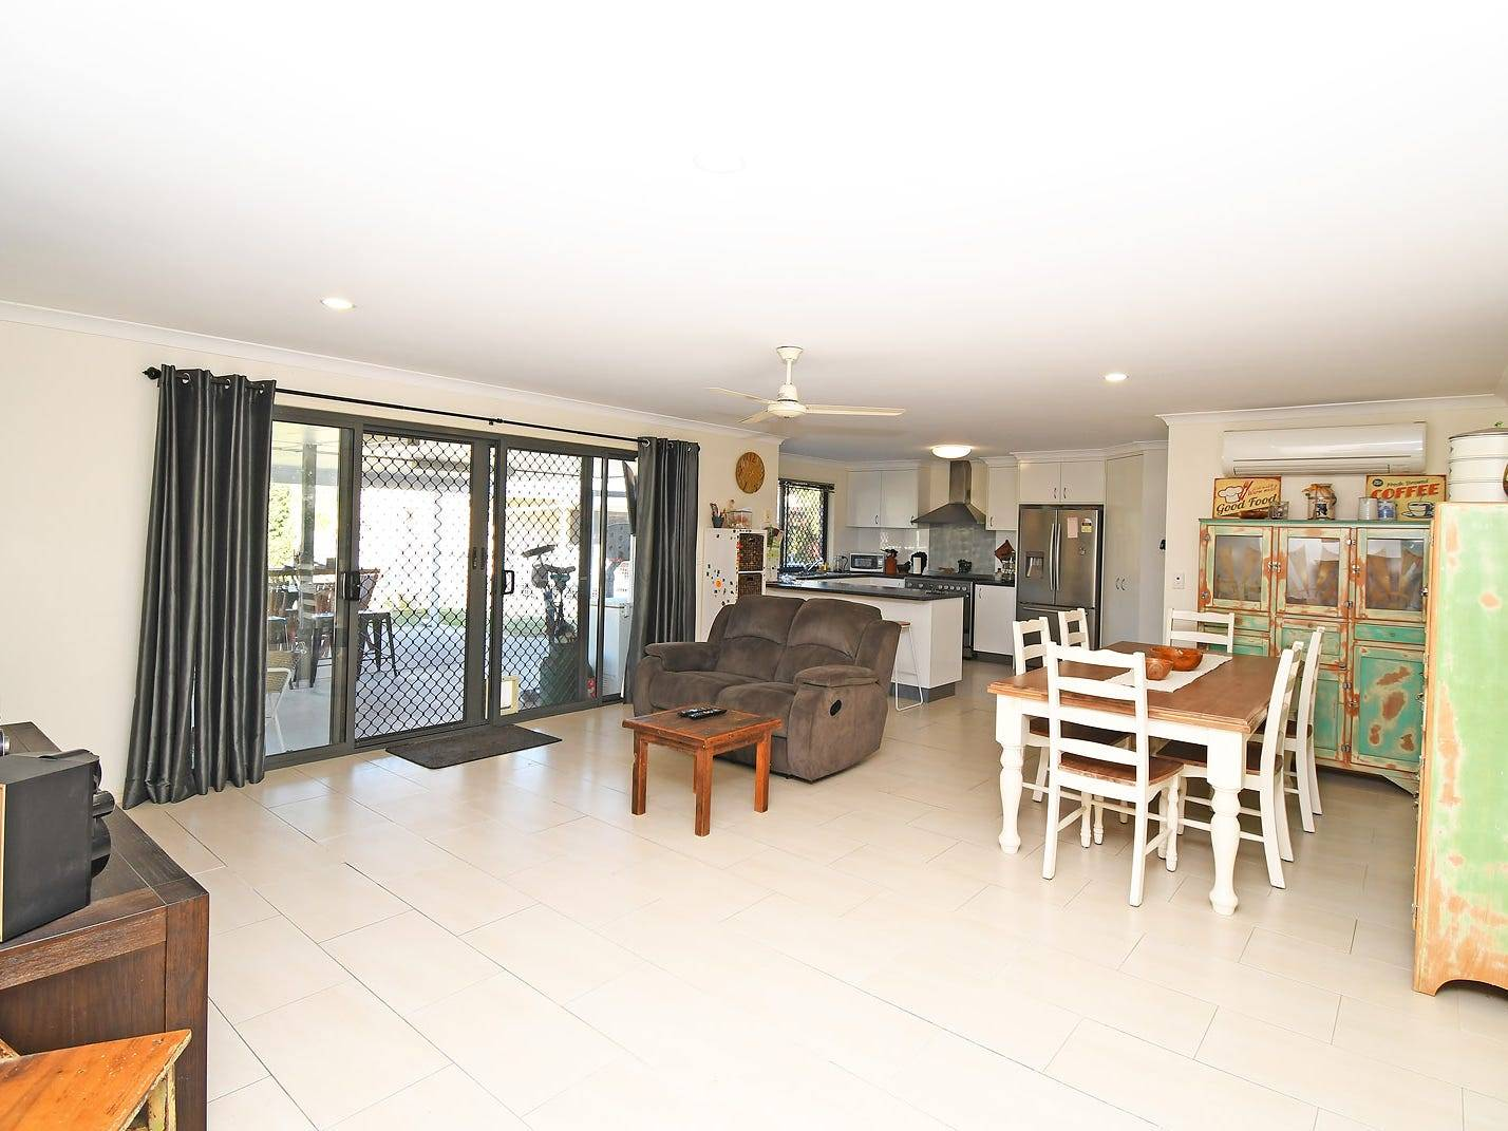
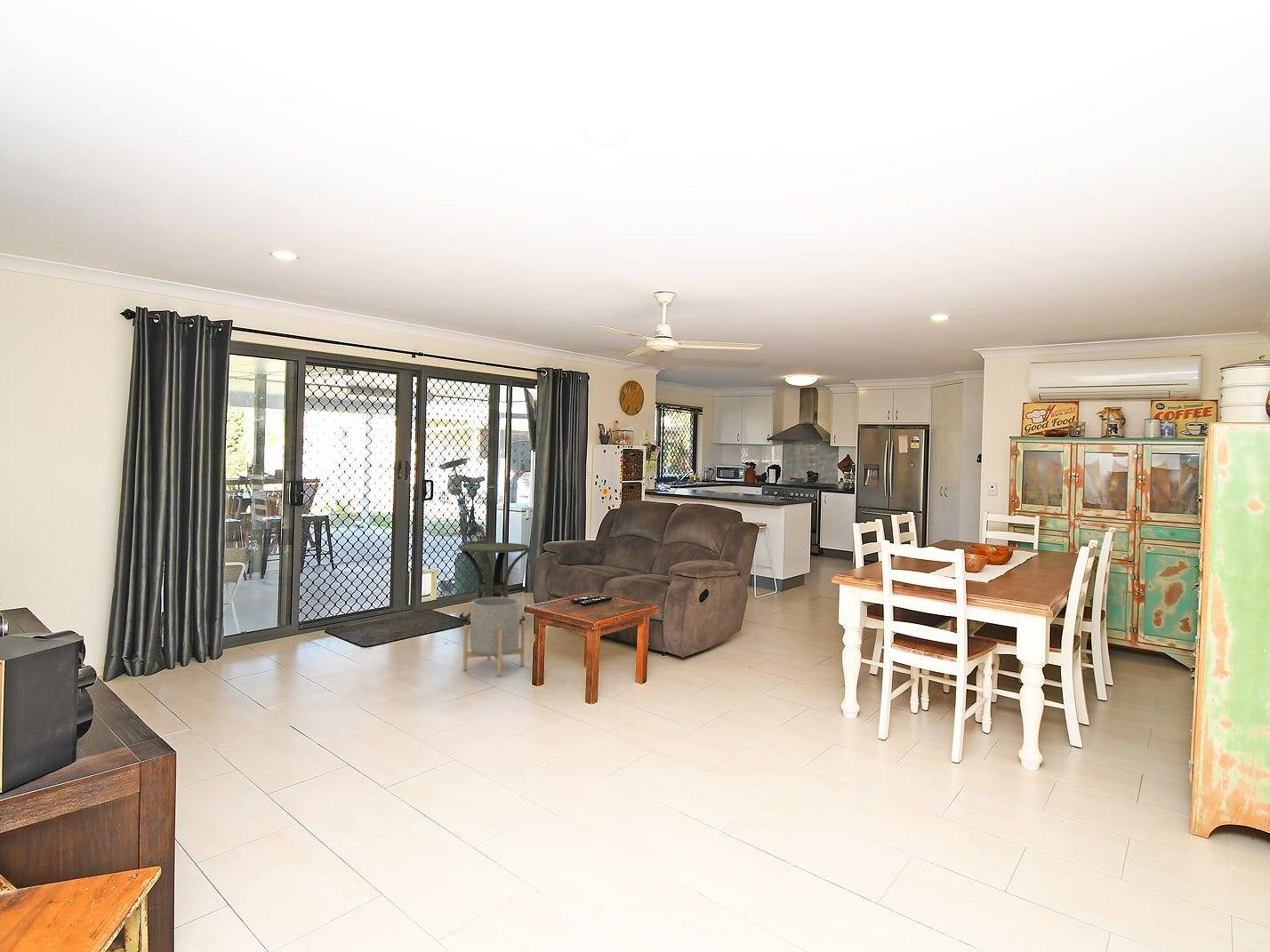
+ side table [458,542,531,624]
+ planter [462,596,526,676]
